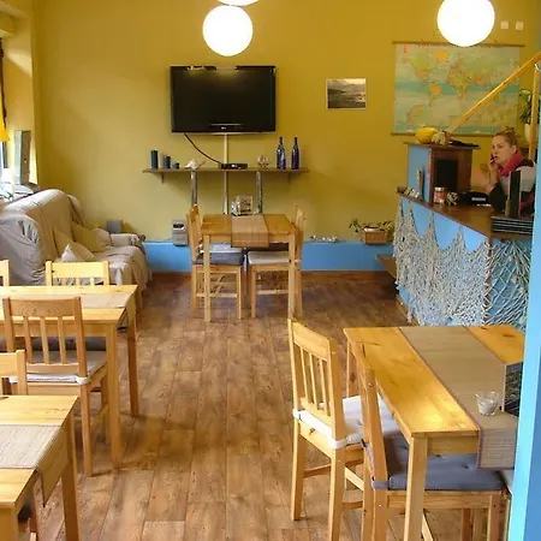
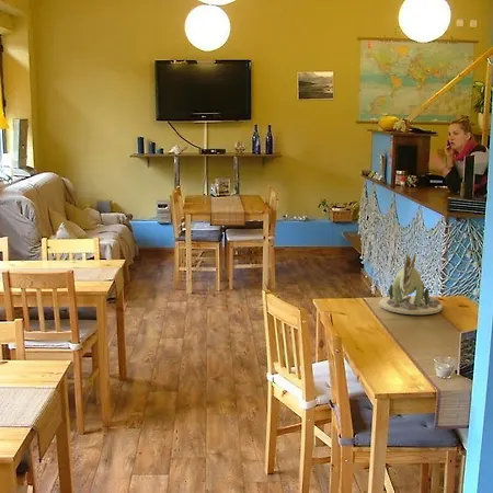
+ toy dinosaur [378,252,444,316]
